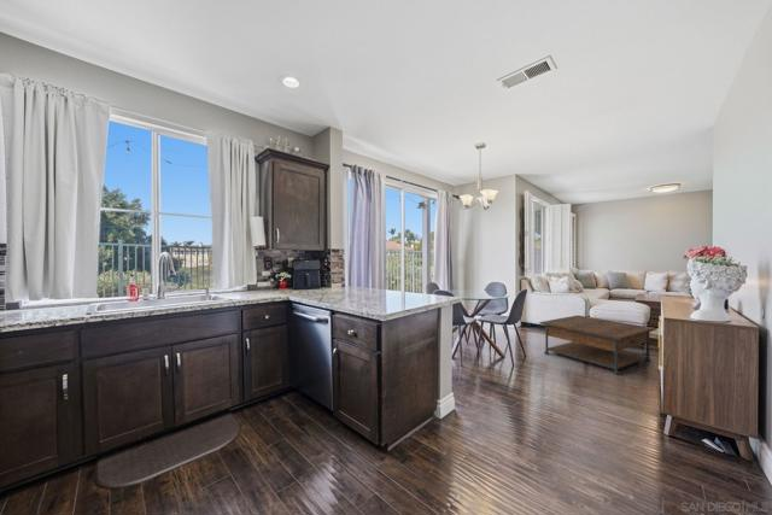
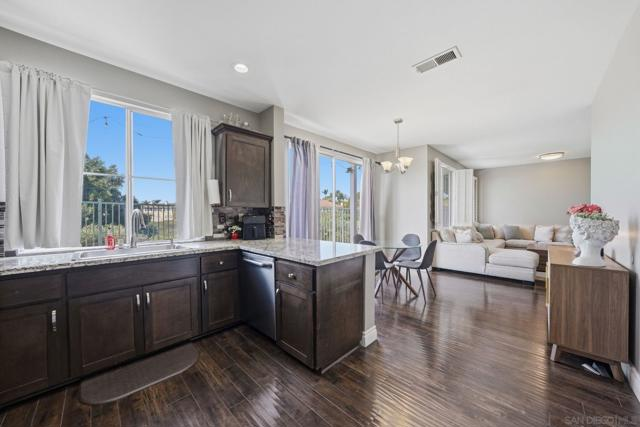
- coffee table [538,315,657,376]
